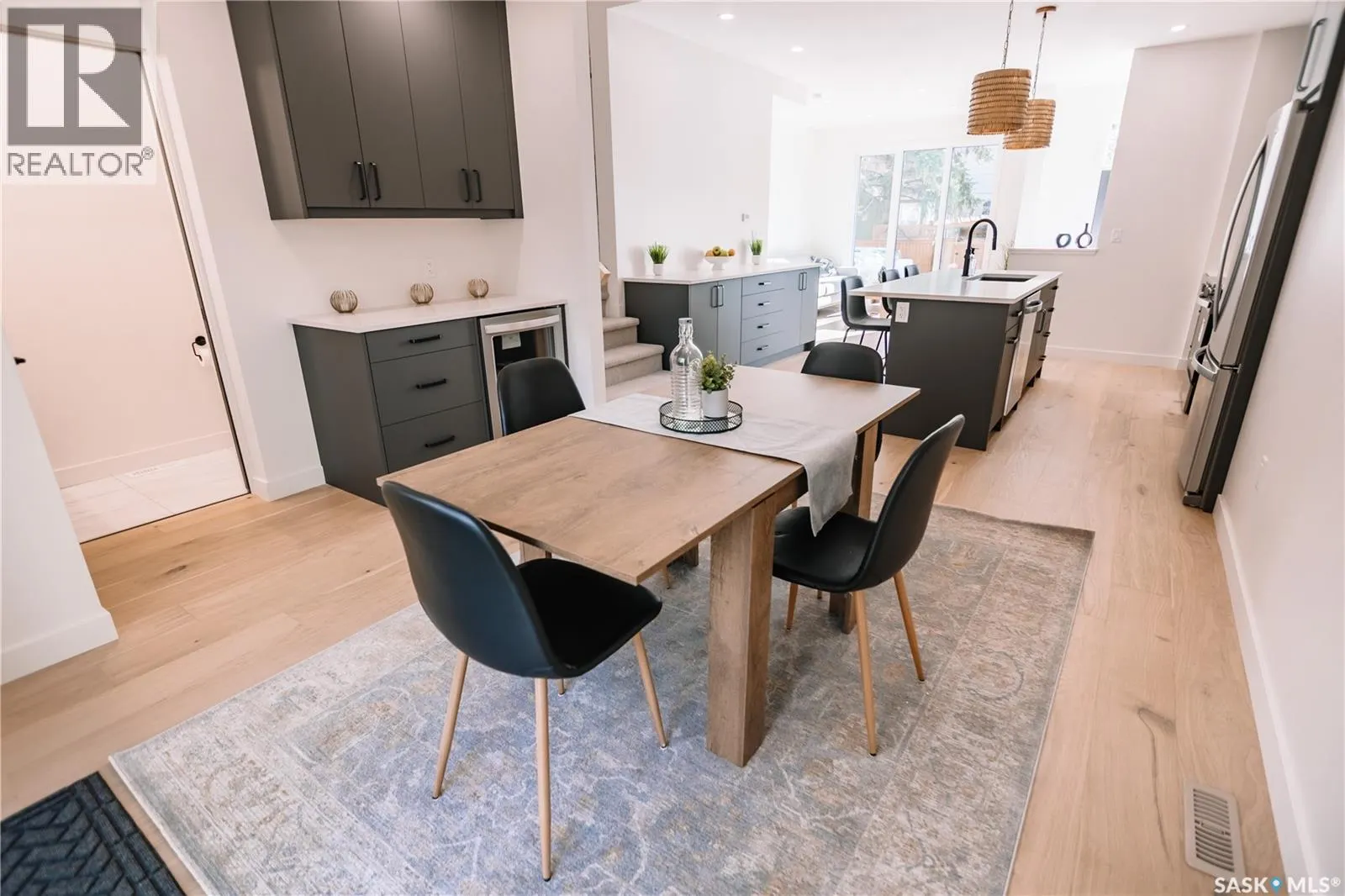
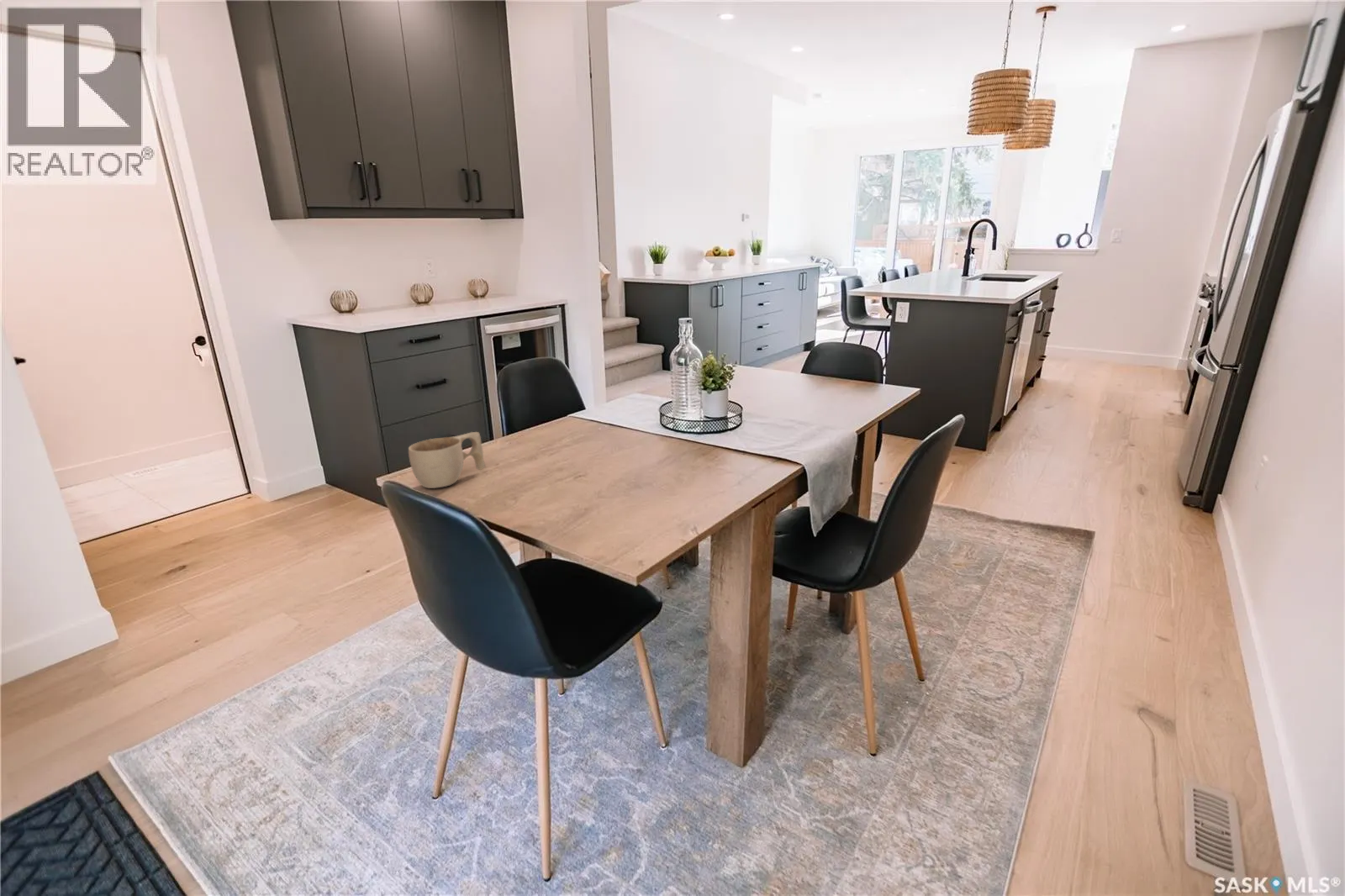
+ cup [408,431,486,489]
